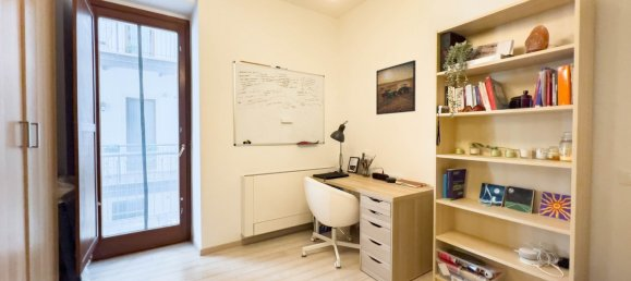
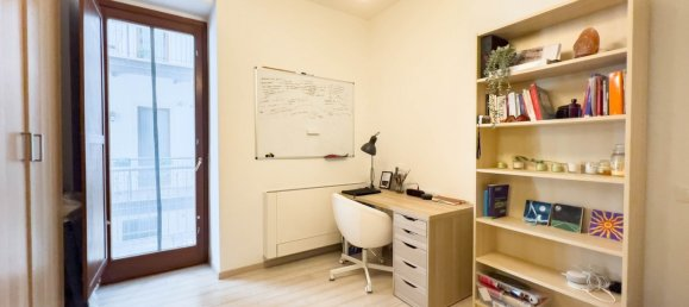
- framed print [375,59,416,115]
